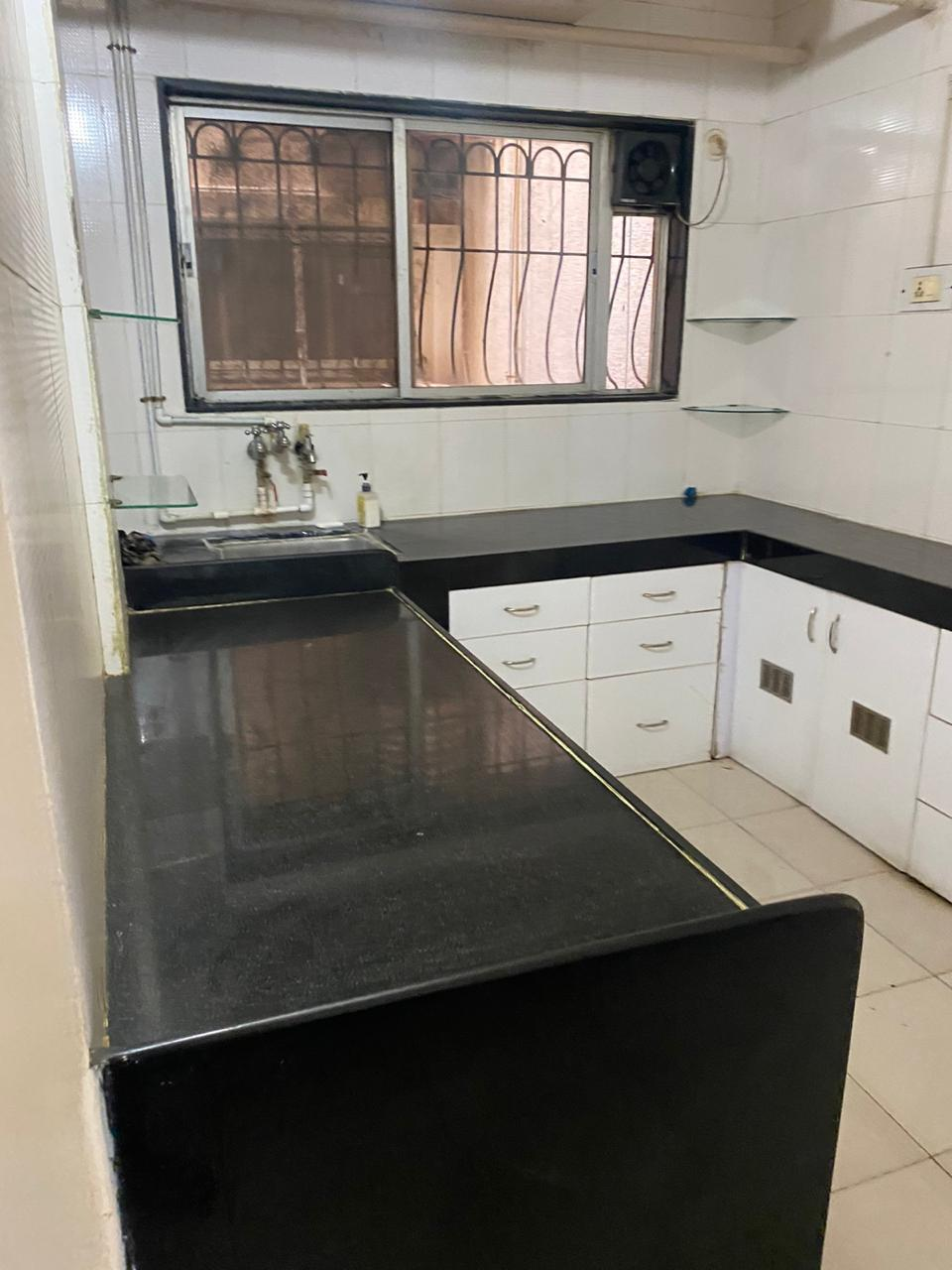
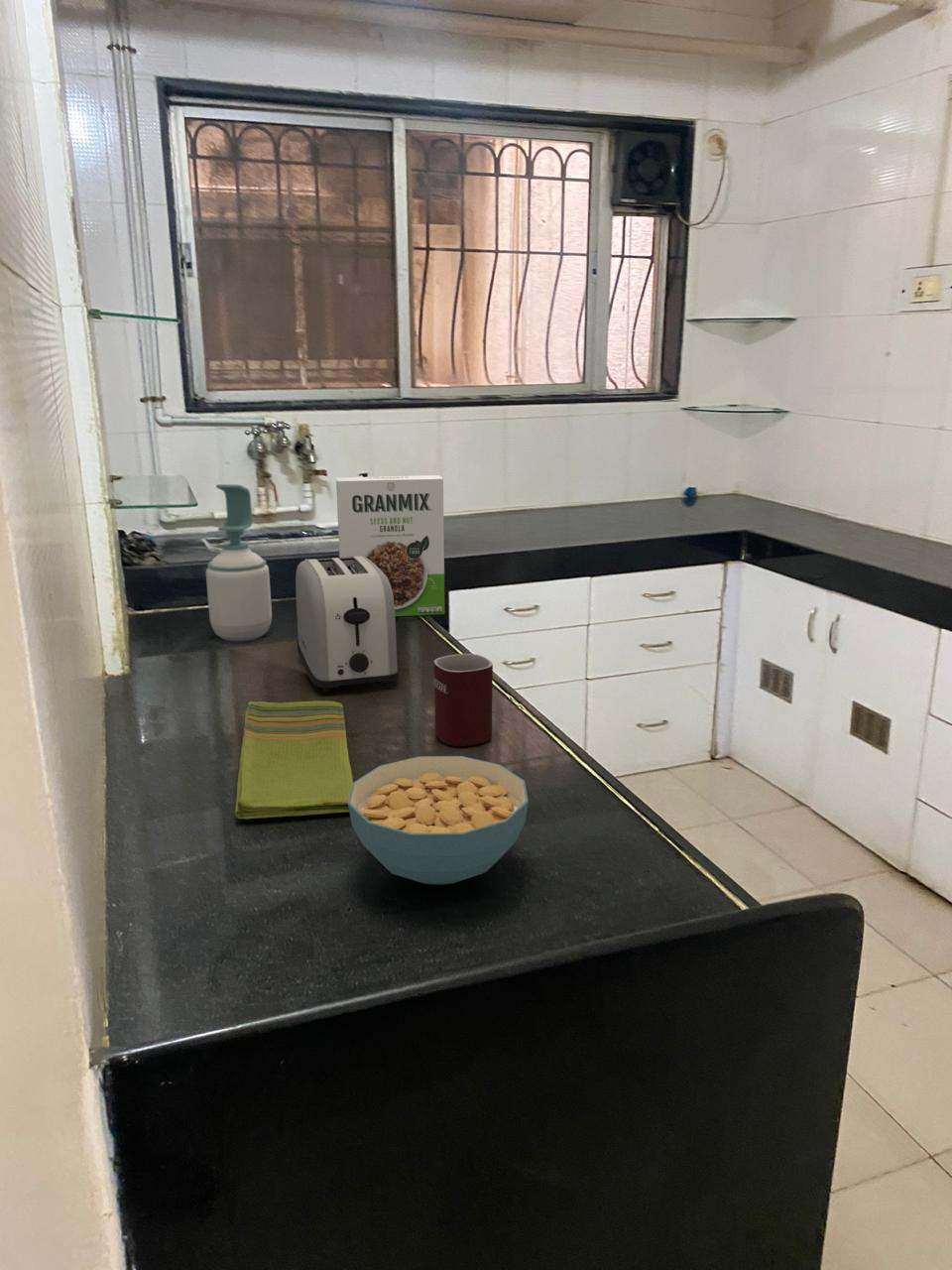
+ cereal box [335,474,445,617]
+ cereal bowl [348,755,530,885]
+ dish towel [234,700,354,820]
+ toaster [295,556,400,693]
+ mug [432,653,494,747]
+ soap bottle [205,483,273,642]
